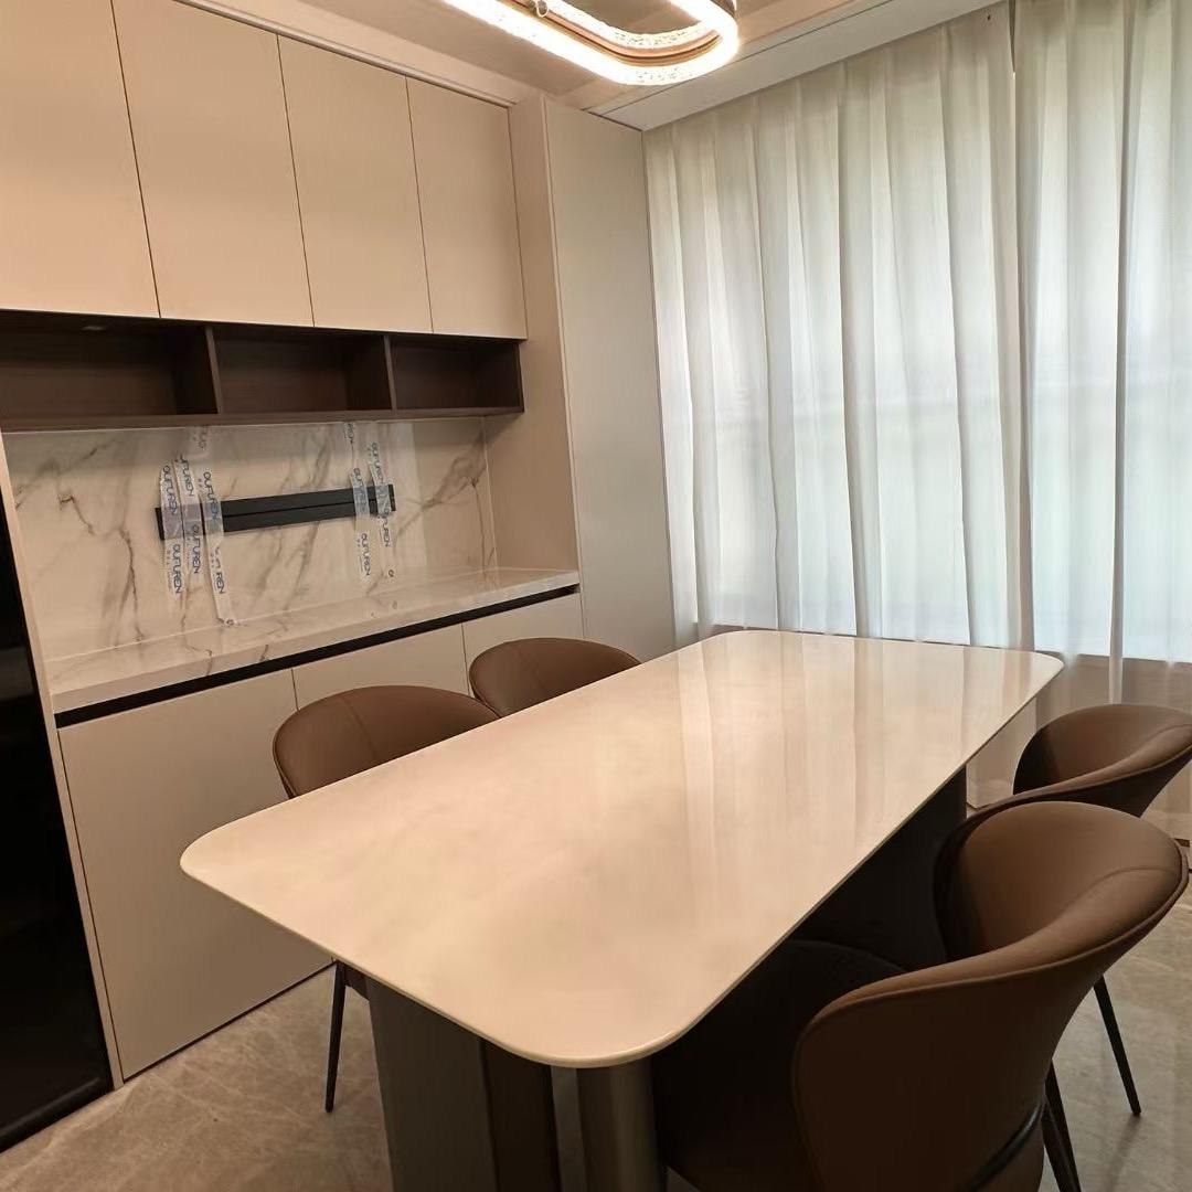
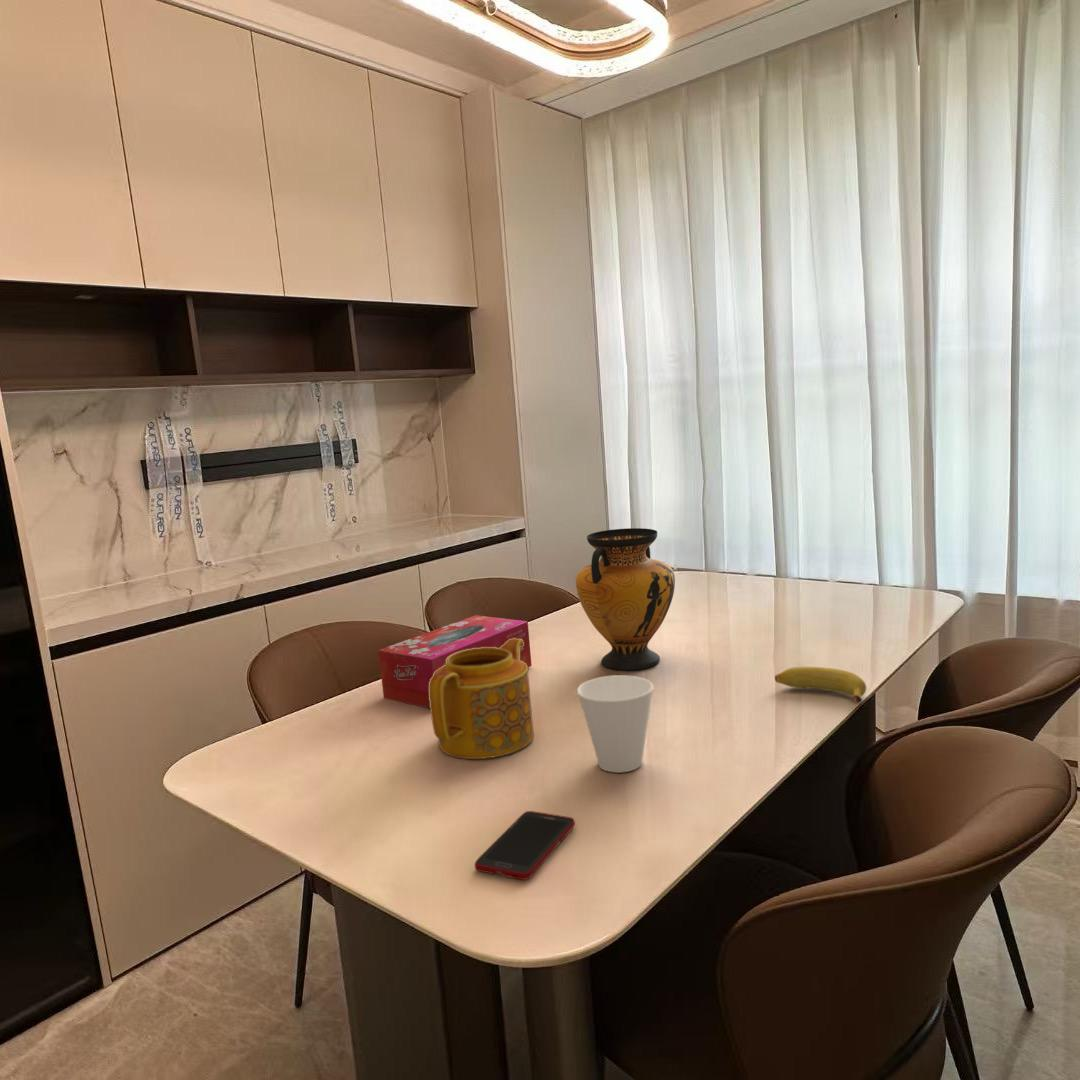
+ vase [575,527,676,671]
+ teapot [429,638,535,760]
+ cell phone [474,810,576,881]
+ cup [576,674,655,773]
+ banana [774,666,867,704]
+ tissue box [377,614,533,709]
